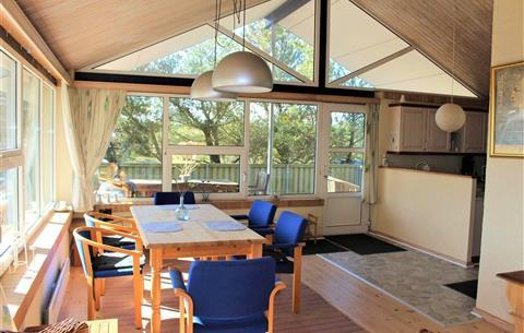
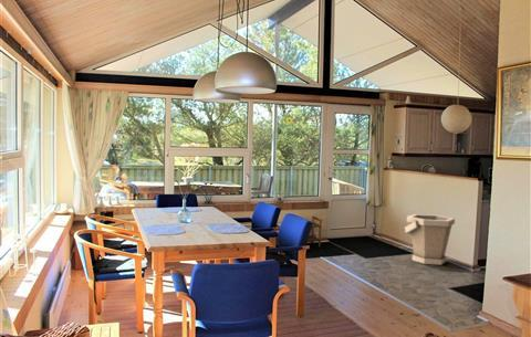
+ bucket [404,213,456,266]
